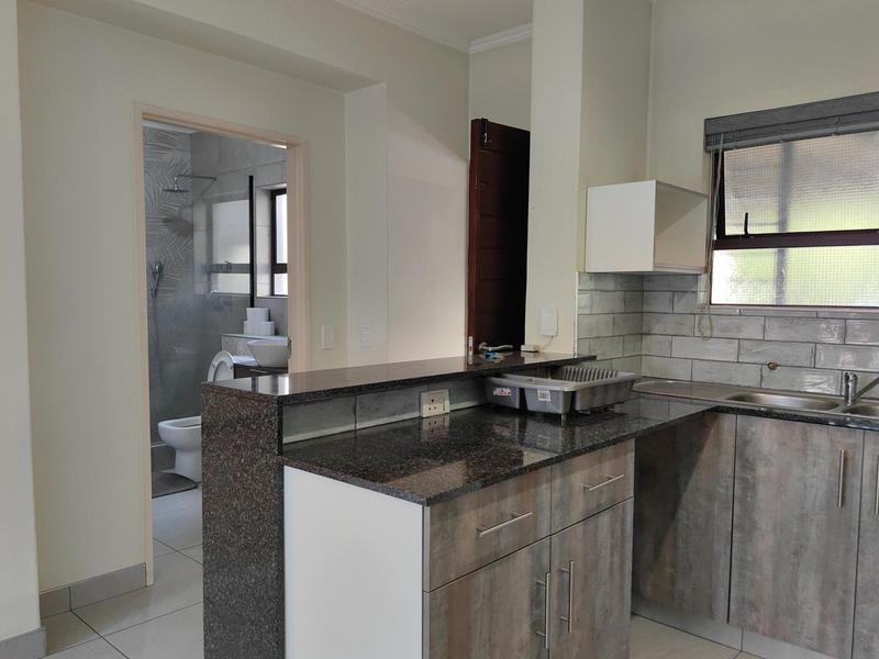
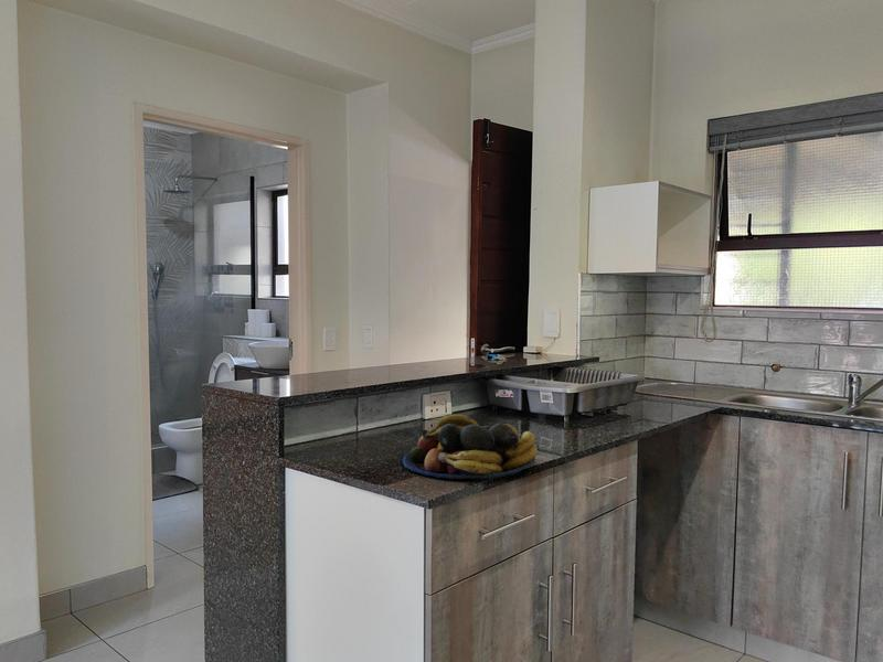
+ fruit bowl [402,414,539,480]
